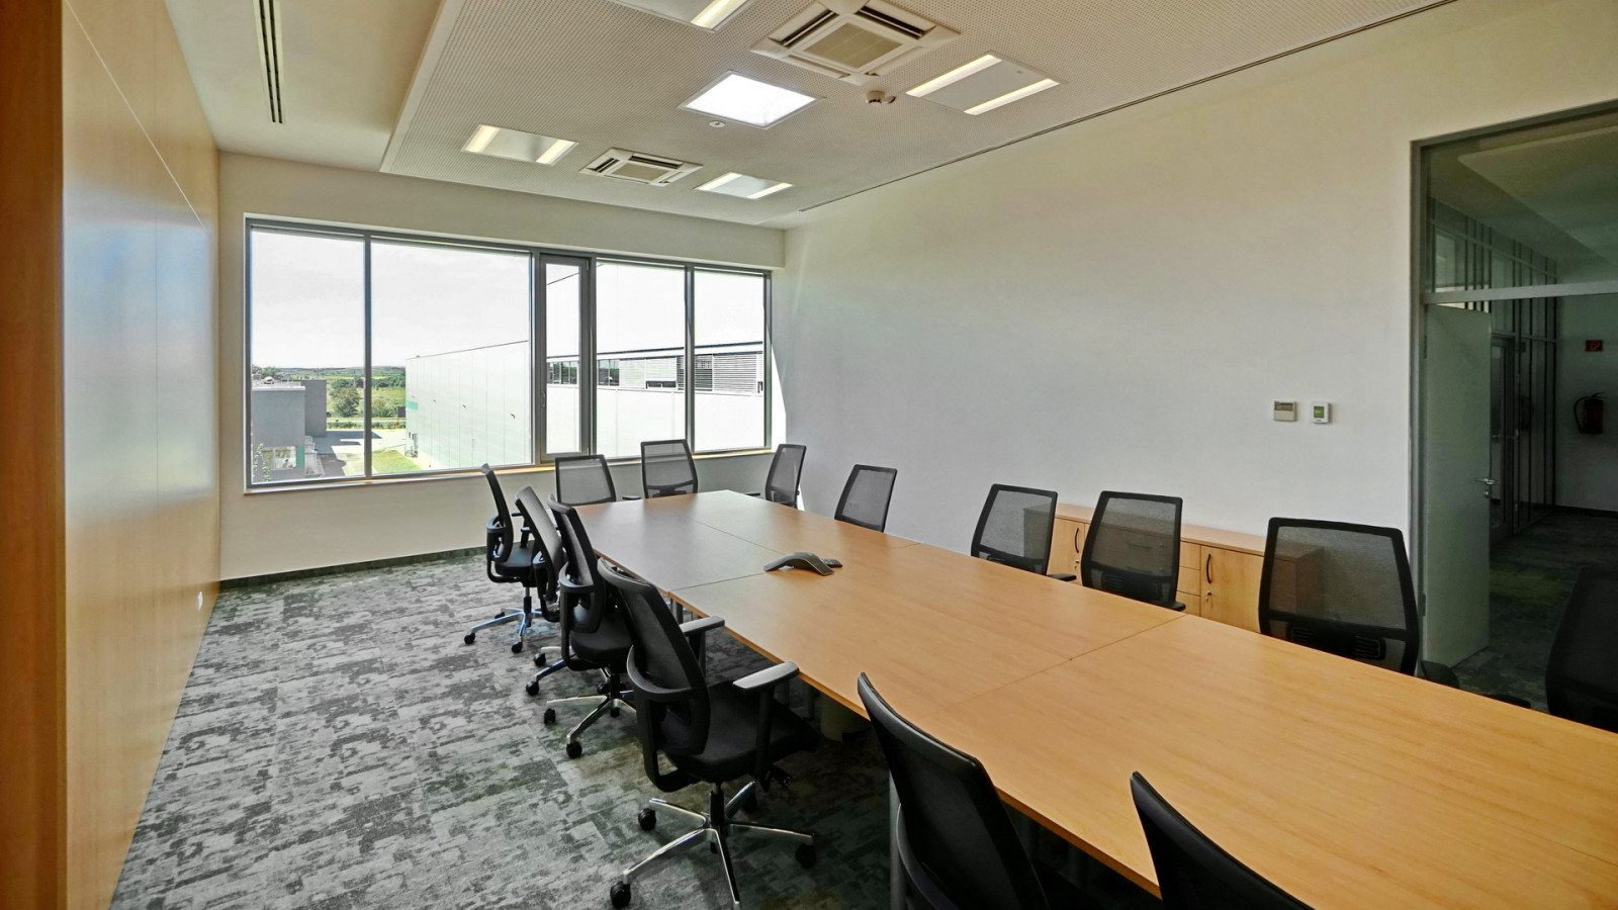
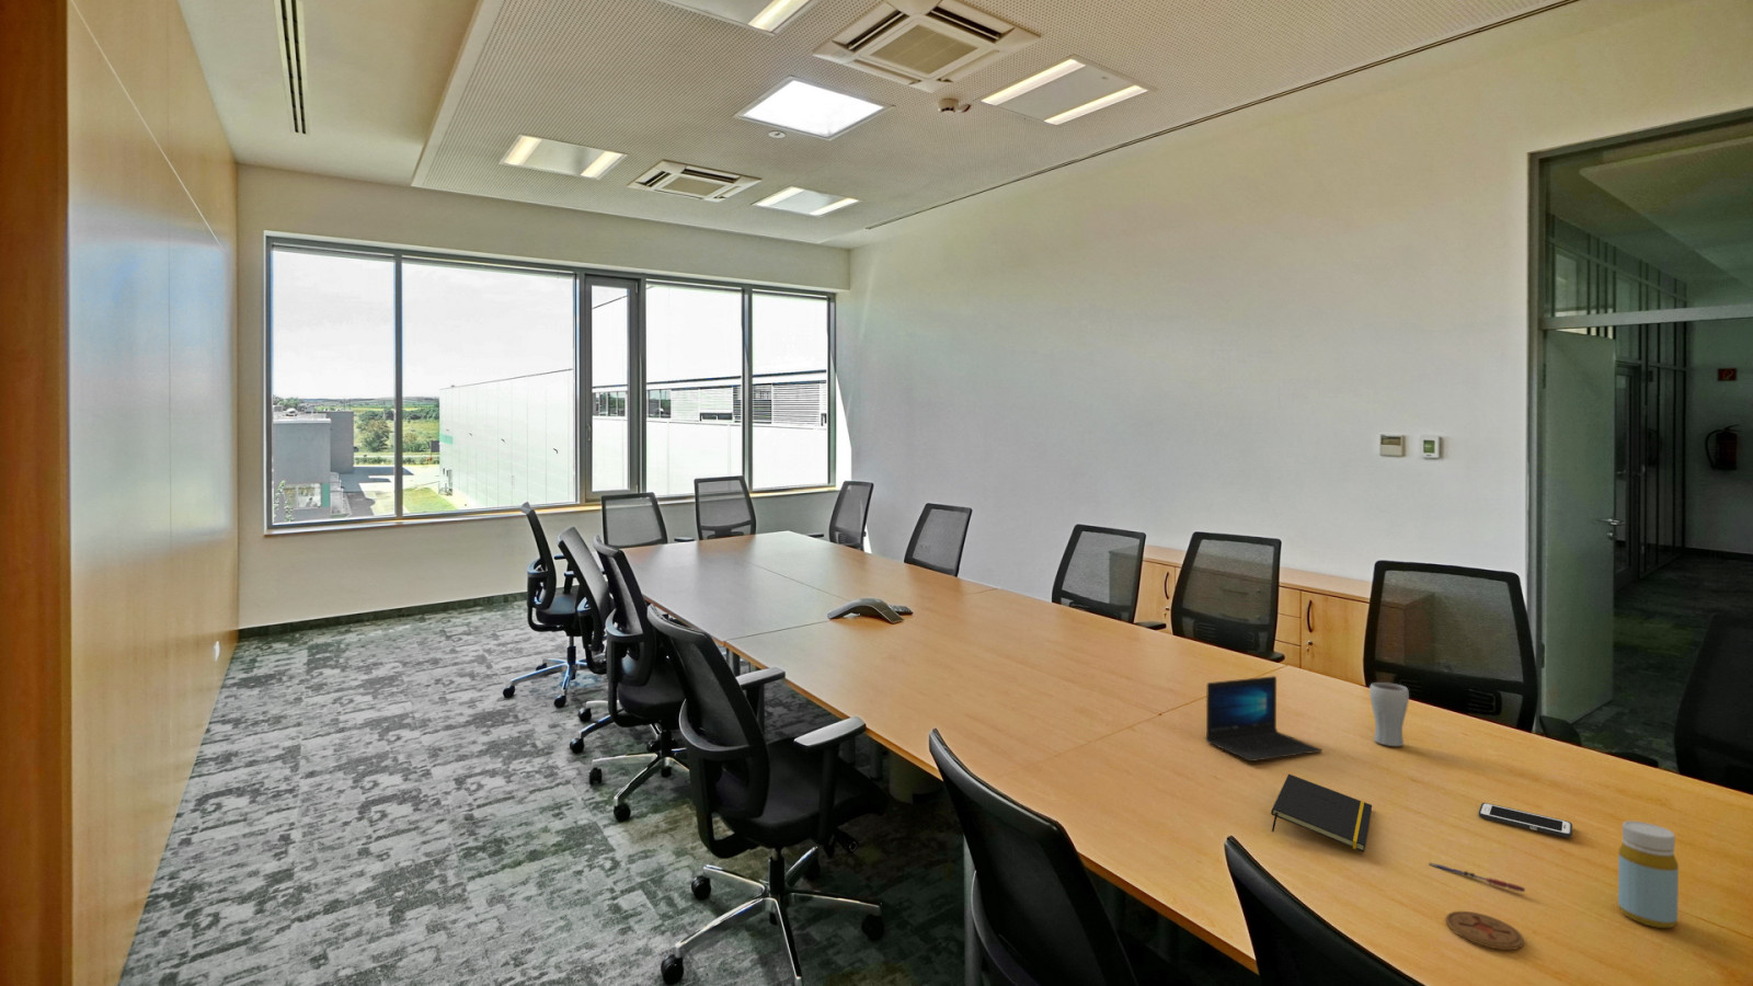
+ laptop [1204,675,1323,762]
+ cell phone [1478,802,1574,839]
+ coaster [1445,910,1525,951]
+ drinking glass [1369,681,1410,748]
+ bottle [1617,820,1680,929]
+ pen [1428,861,1527,893]
+ notepad [1270,773,1373,854]
